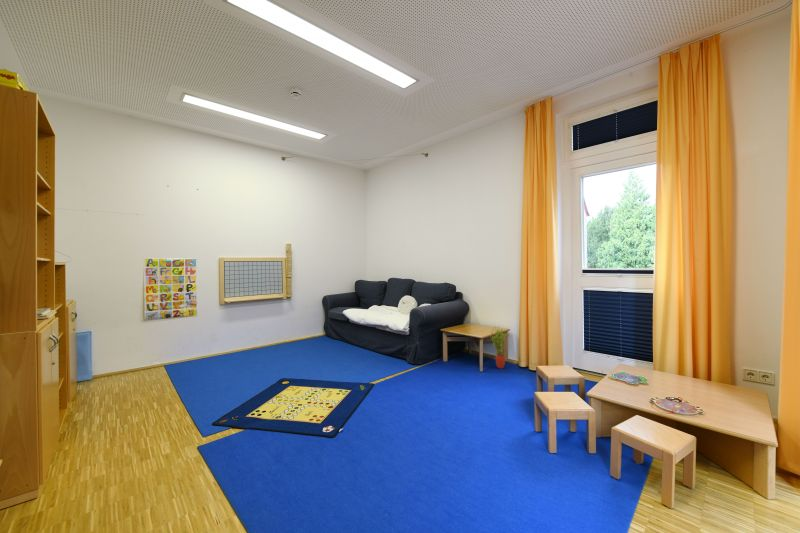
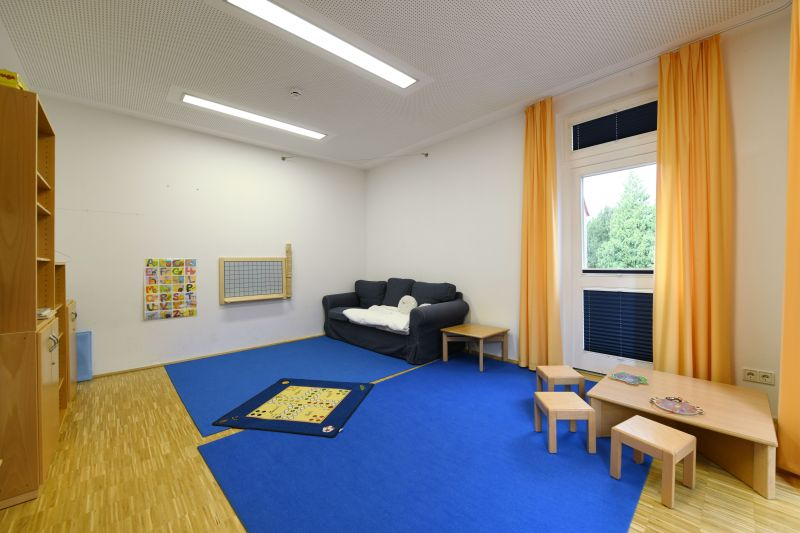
- potted plant [490,325,508,370]
